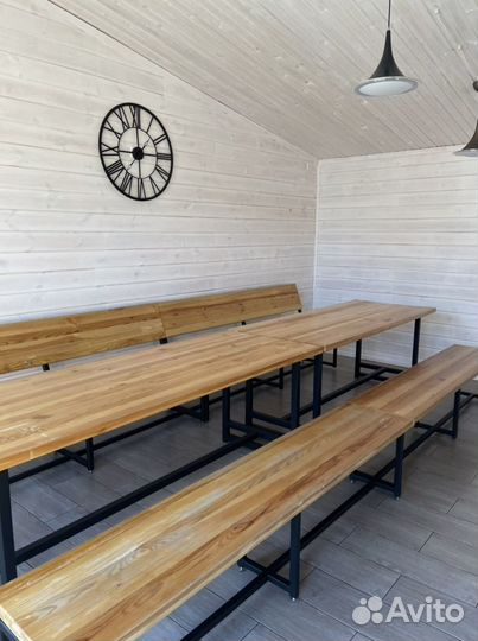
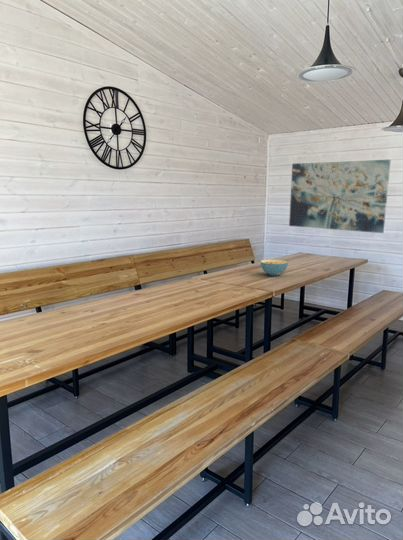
+ cereal bowl [259,259,289,277]
+ wall art [288,159,392,234]
